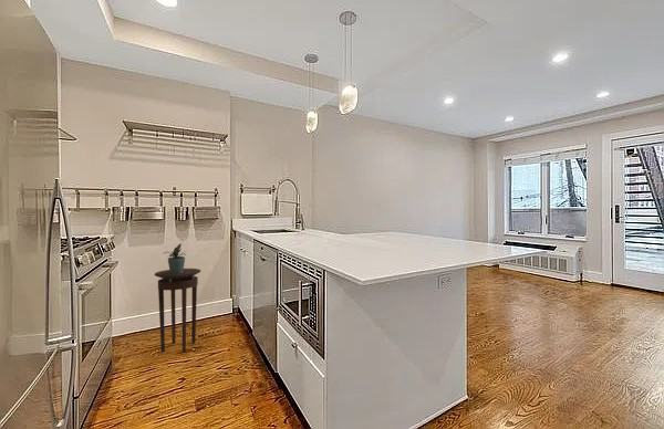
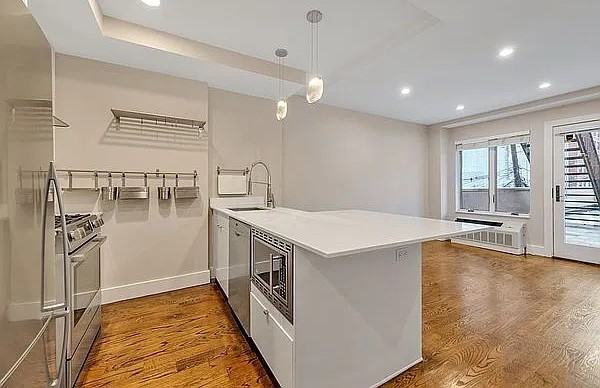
- stool [154,268,201,353]
- potted plant [163,243,187,274]
